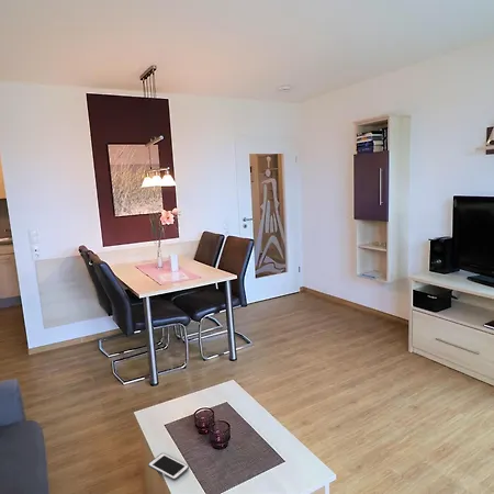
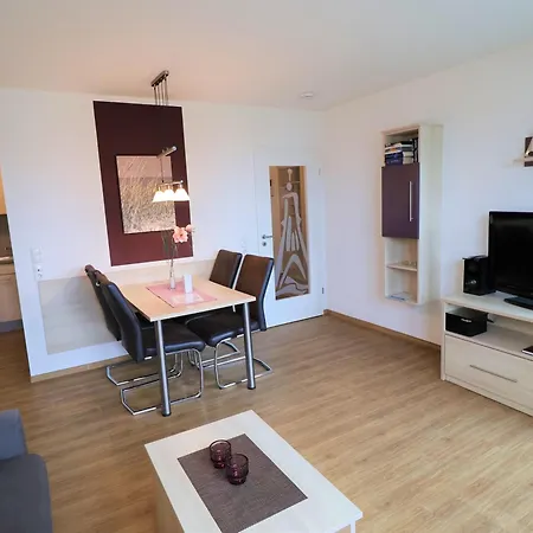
- cell phone [147,452,190,482]
